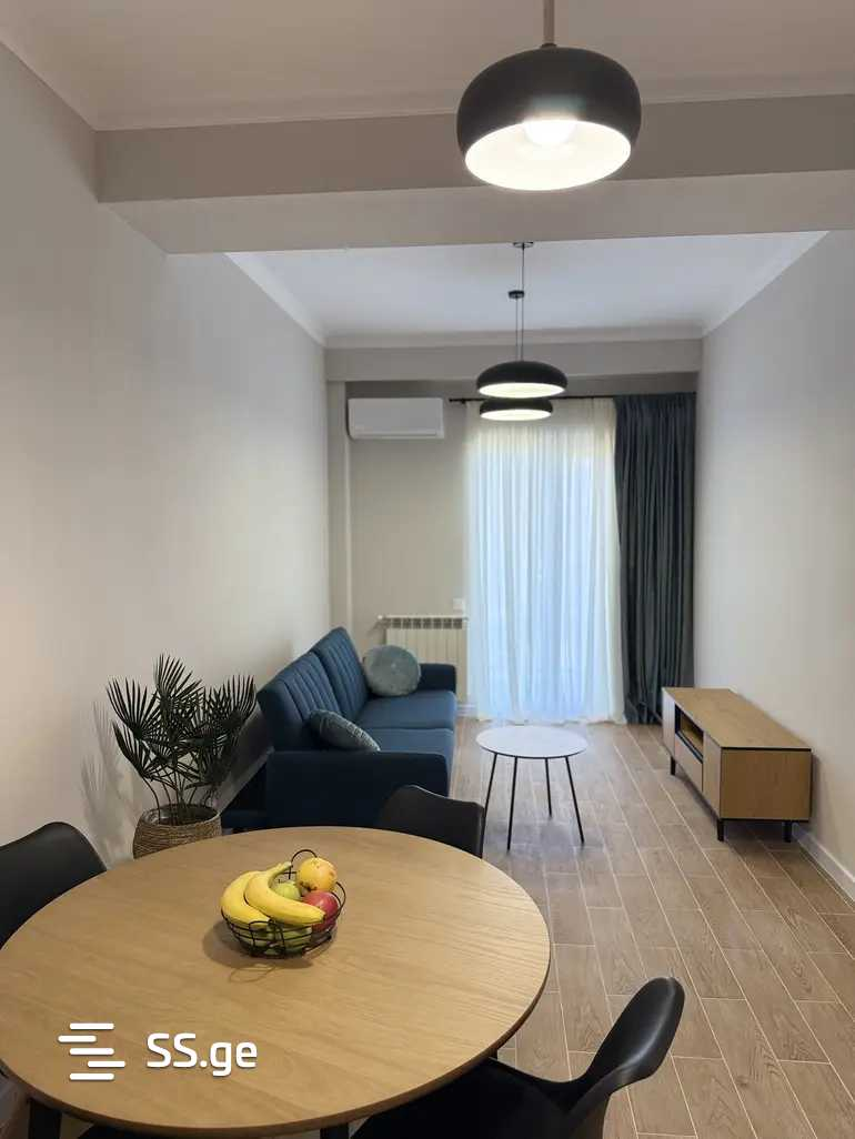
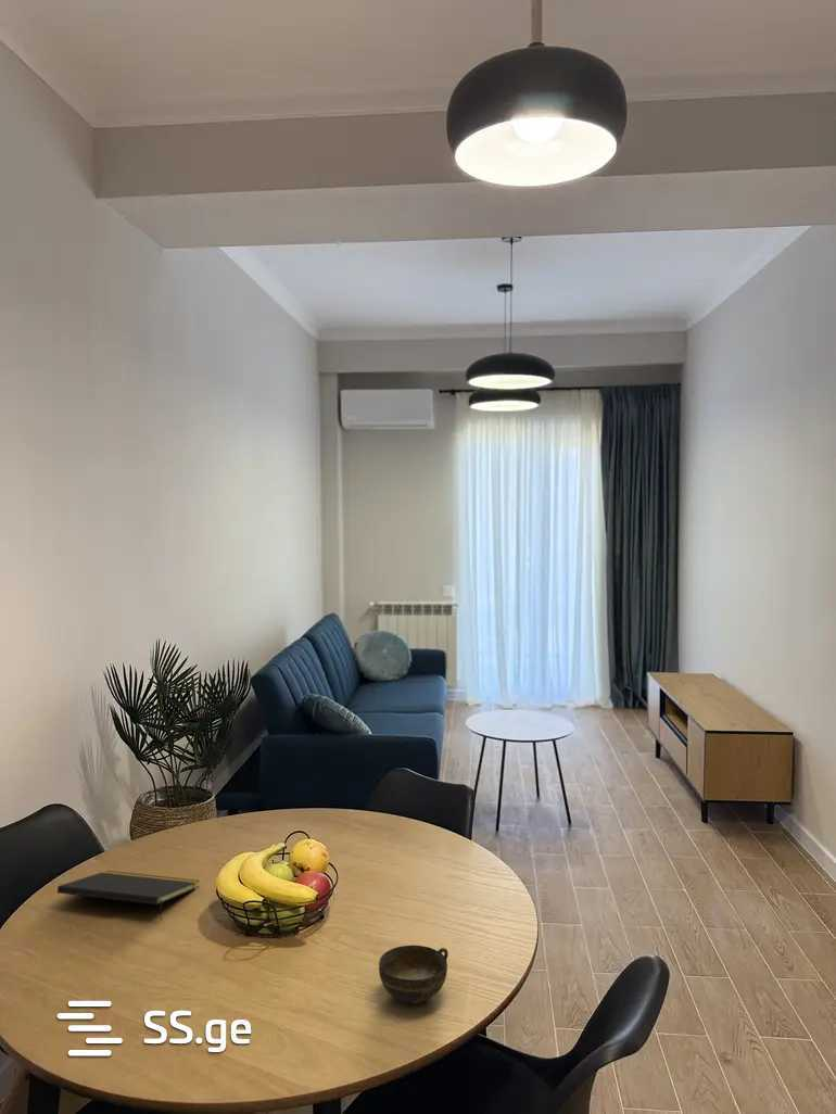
+ notepad [56,870,201,922]
+ cup [378,945,449,1007]
